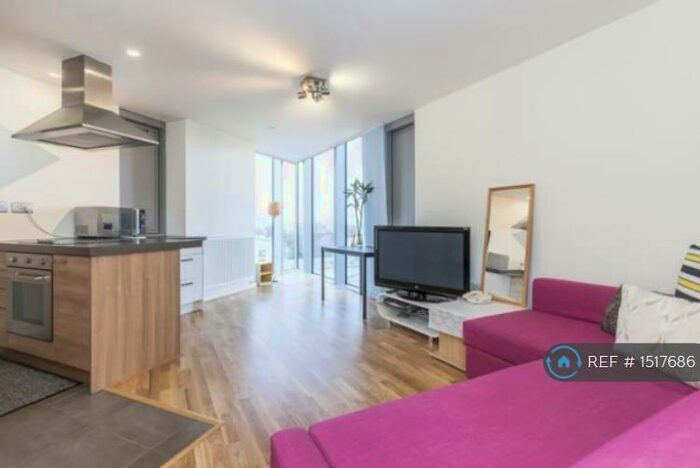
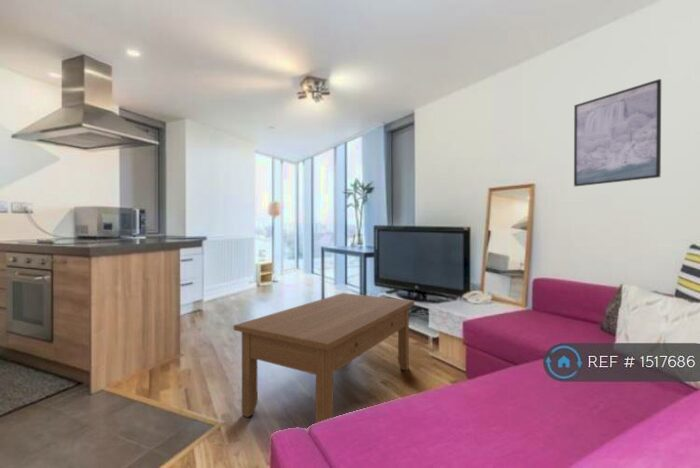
+ coffee table [233,292,415,424]
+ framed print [573,78,662,187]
